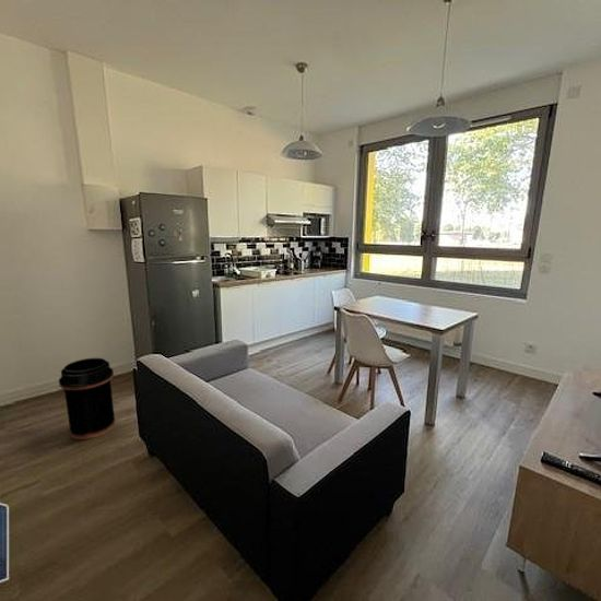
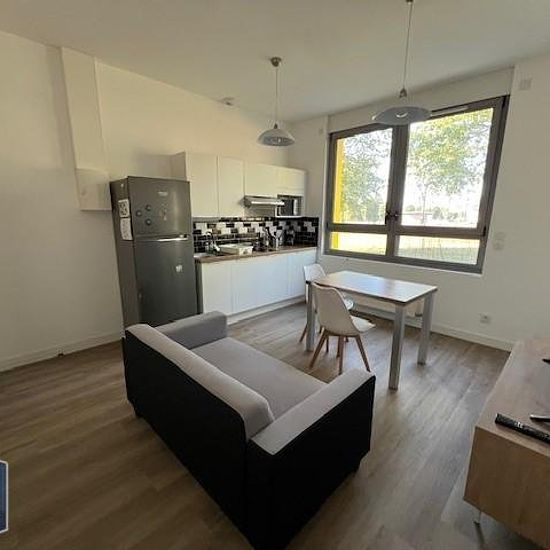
- trash can [58,357,116,440]
